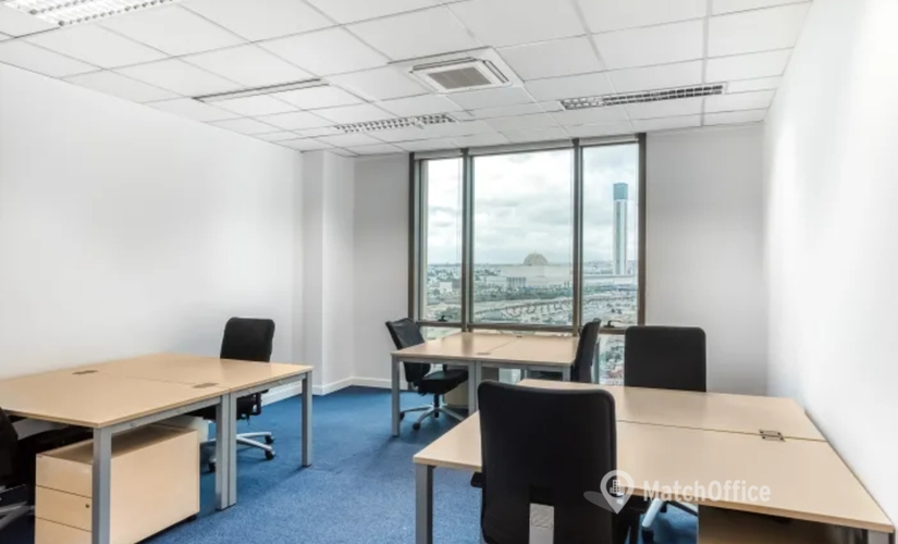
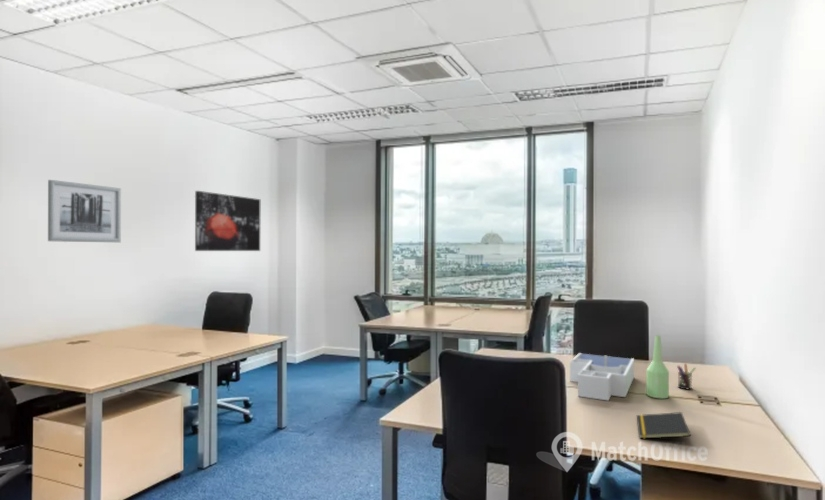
+ pen holder [676,363,697,390]
+ desk organizer [569,352,635,402]
+ bottle [645,334,670,400]
+ notepad [636,411,691,439]
+ wall art [47,179,122,243]
+ wall art [194,190,261,252]
